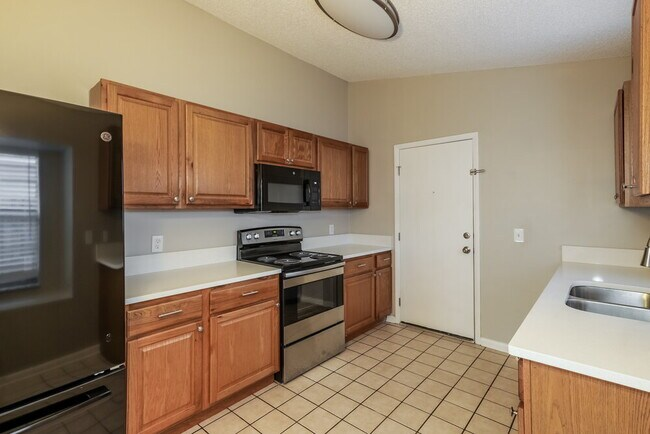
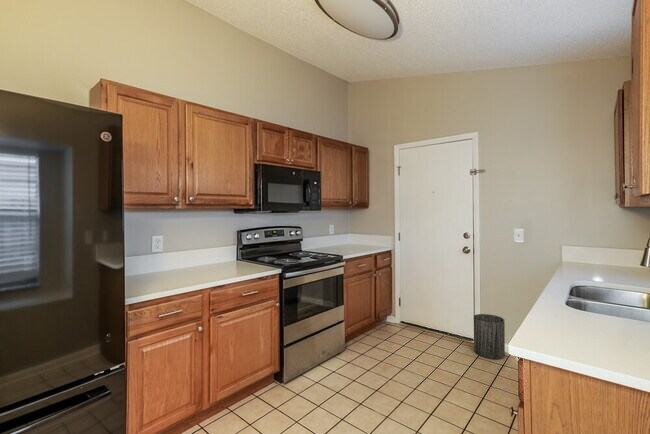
+ trash can [473,313,506,360]
